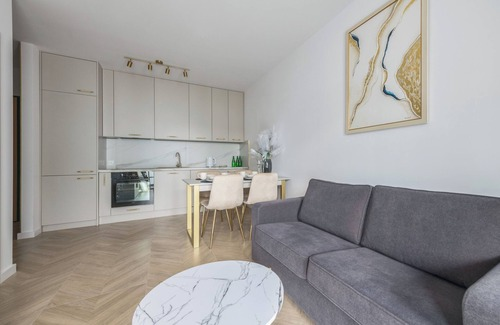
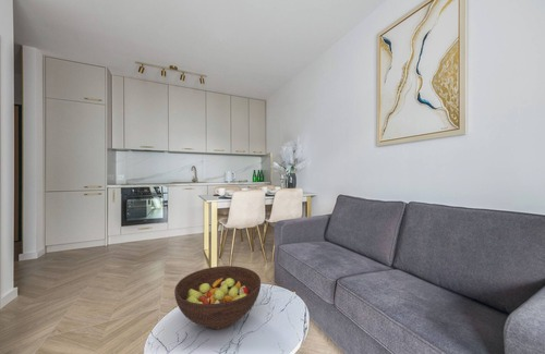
+ fruit bowl [173,265,262,330]
